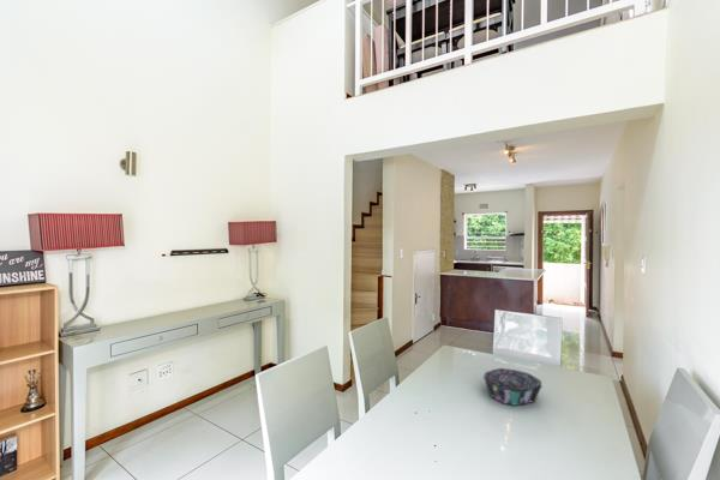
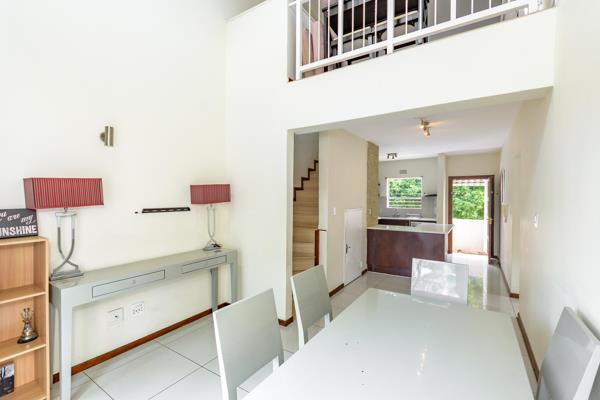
- decorative bowl [482,367,544,407]
